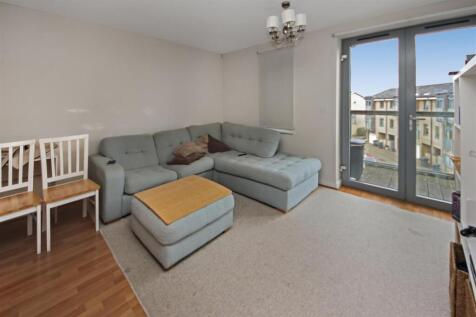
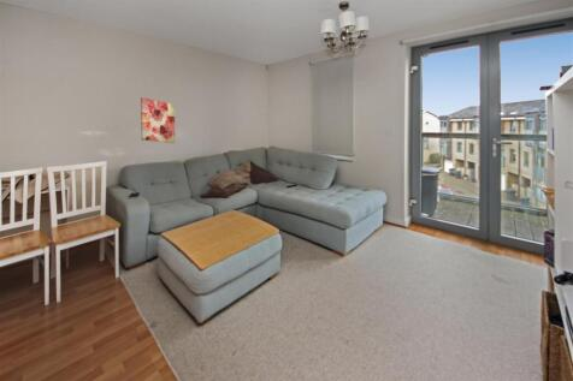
+ wall art [140,96,176,144]
